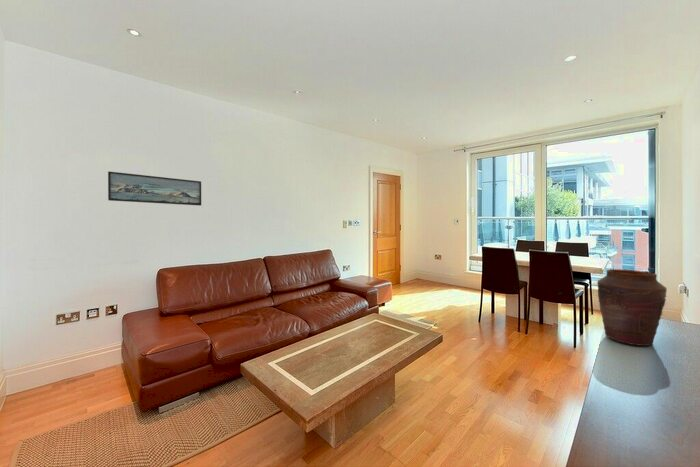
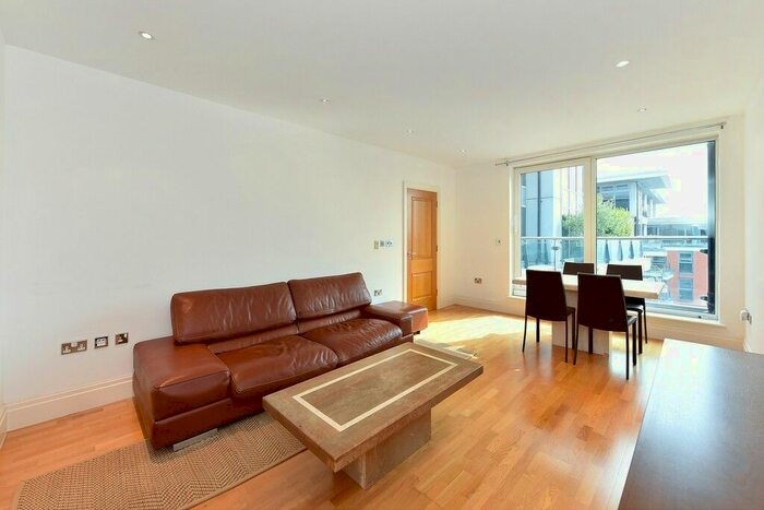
- vase [596,268,668,347]
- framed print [107,171,202,207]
